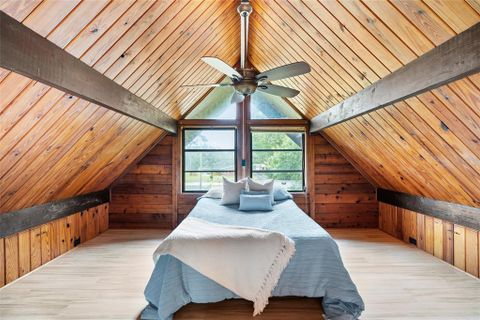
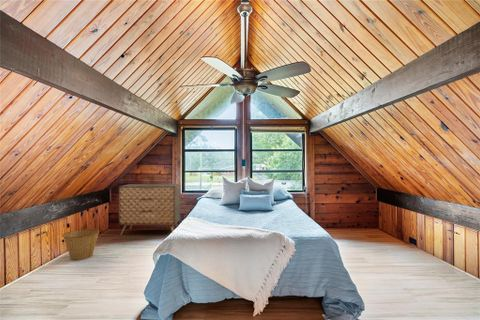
+ dresser [118,183,181,236]
+ basket [61,228,100,261]
